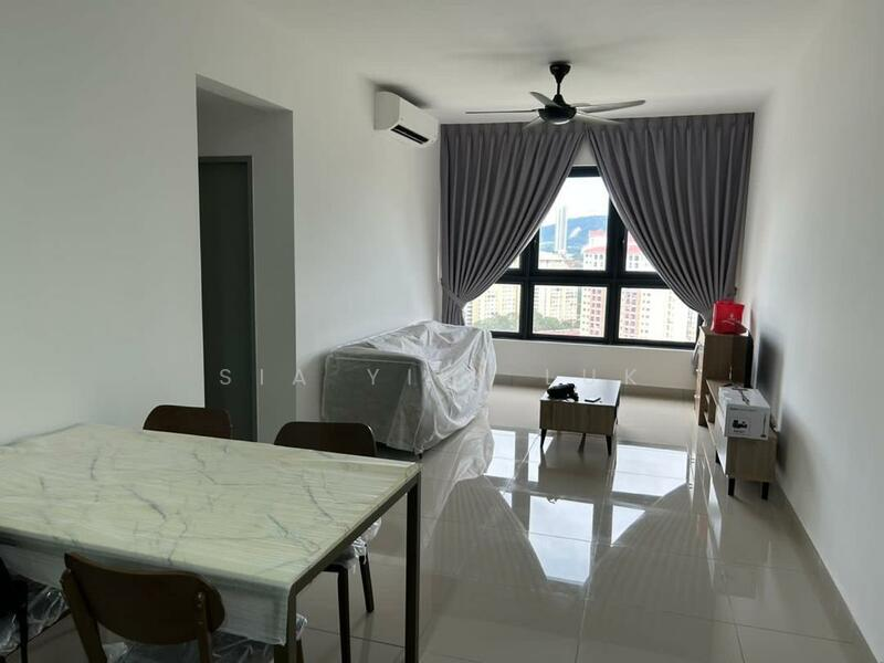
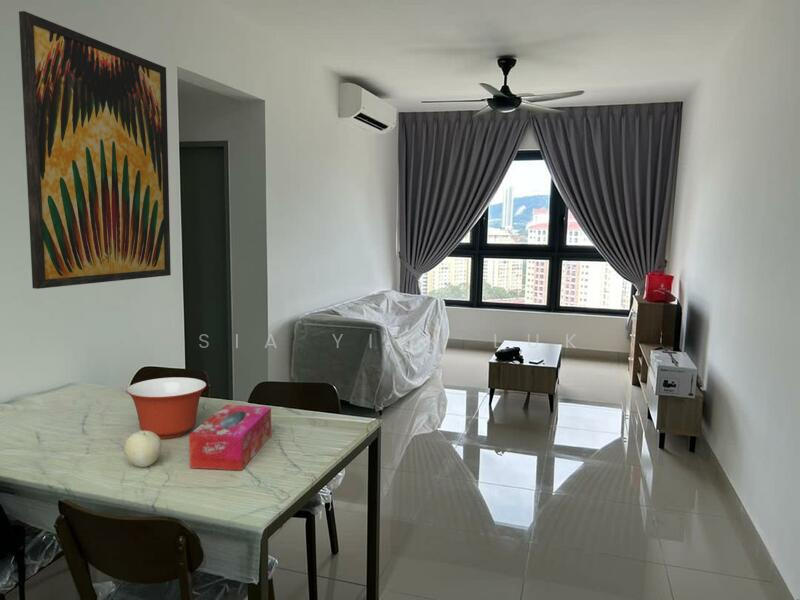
+ fruit [123,430,163,468]
+ mixing bowl [125,376,208,440]
+ tissue box [188,404,272,472]
+ wall art [18,10,172,290]
